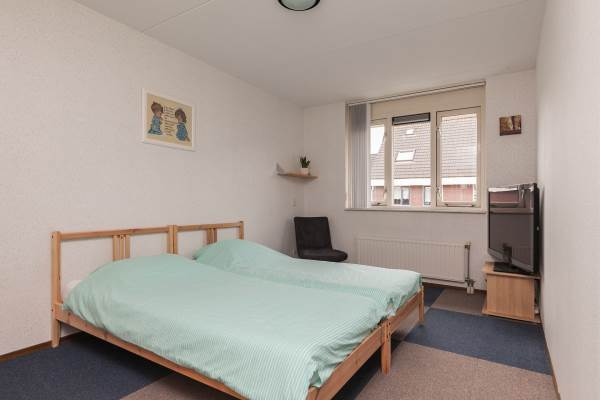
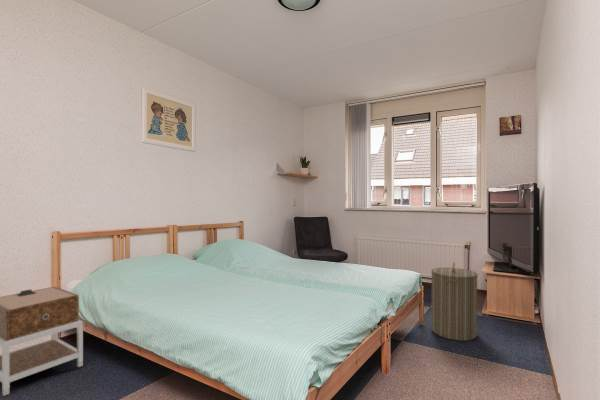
+ laundry hamper [430,261,479,342]
+ nightstand [0,286,84,397]
